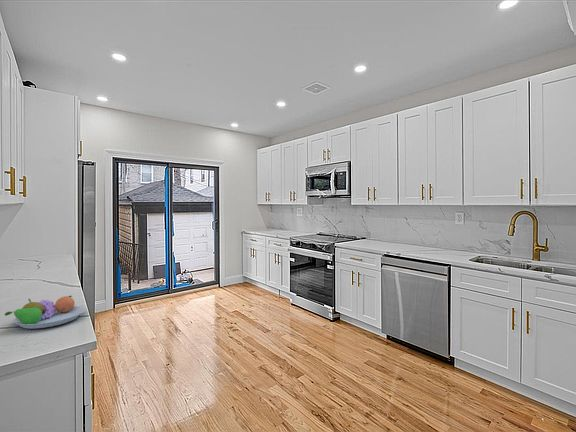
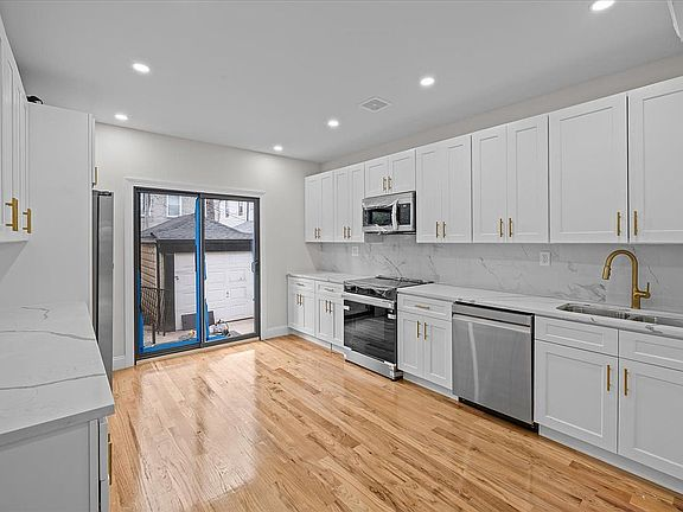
- fruit bowl [4,295,85,330]
